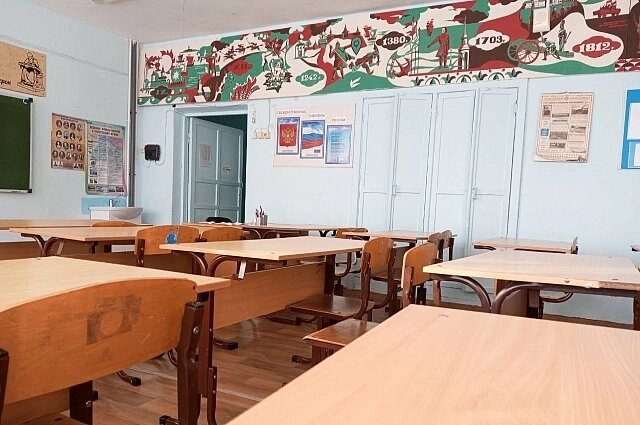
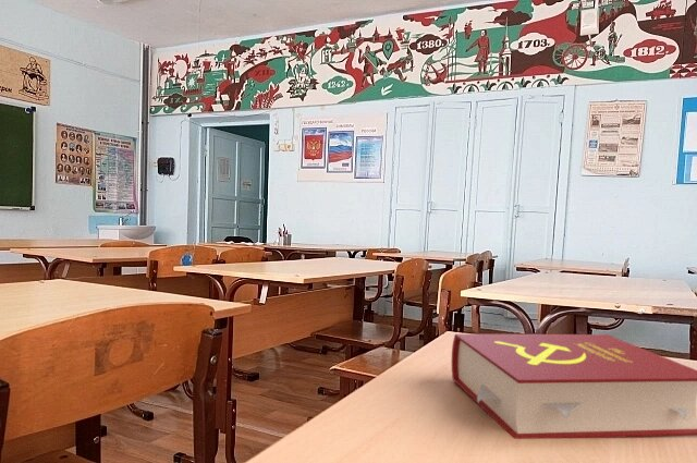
+ book [451,333,697,440]
